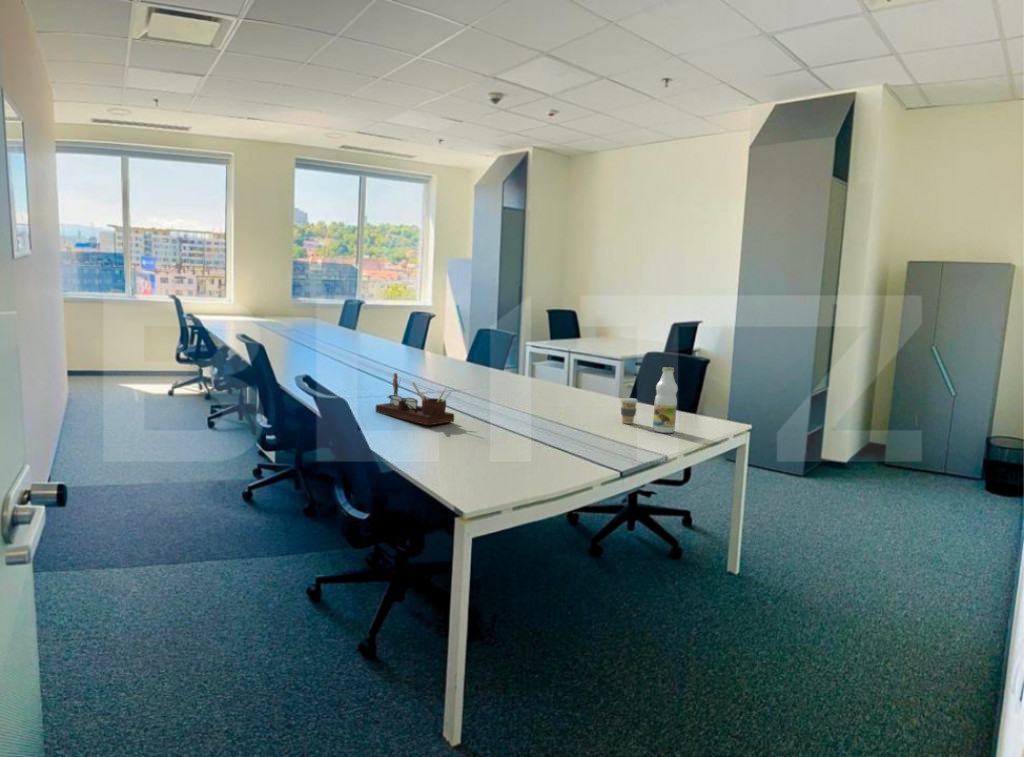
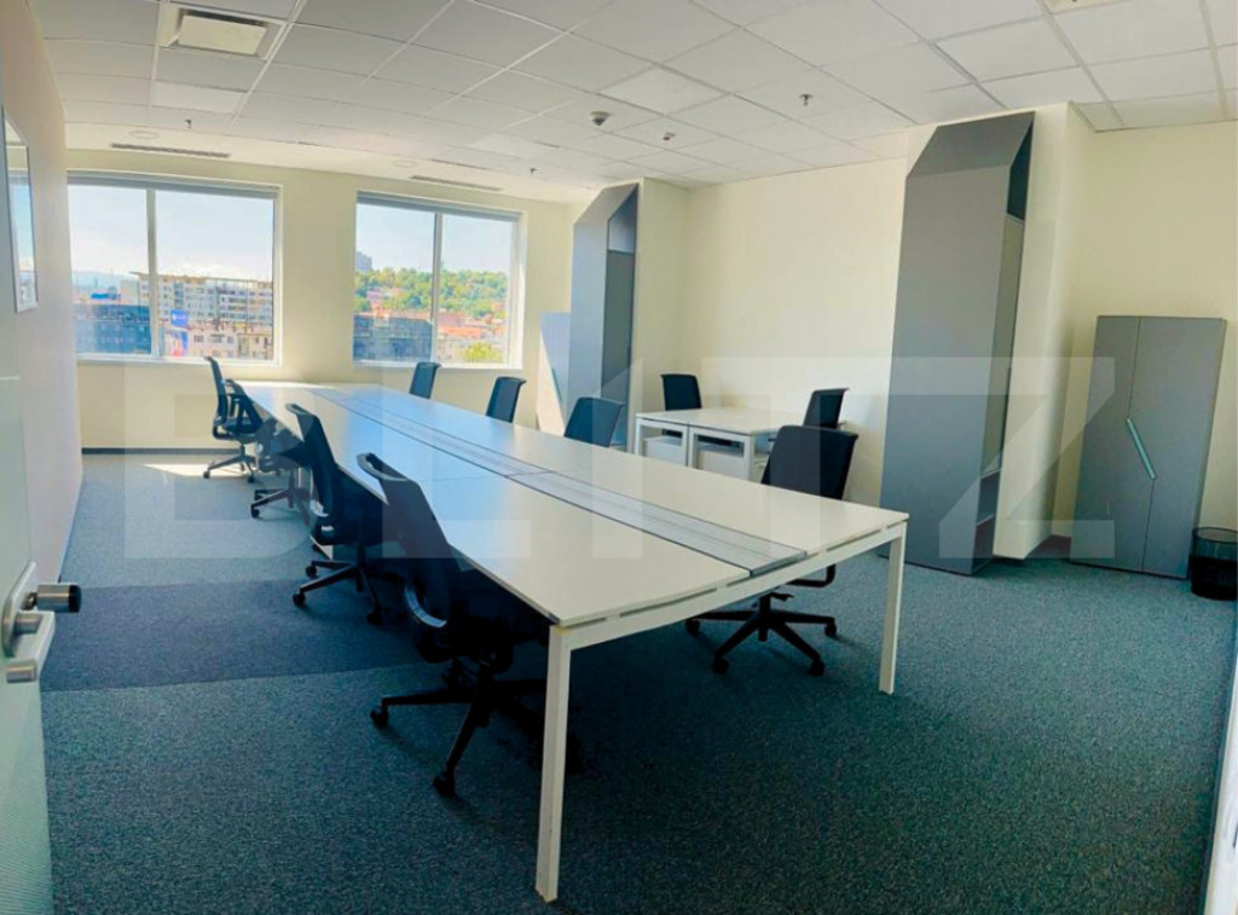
- bottle [652,366,679,434]
- desk organizer [375,372,455,426]
- coffee cup [619,397,639,425]
